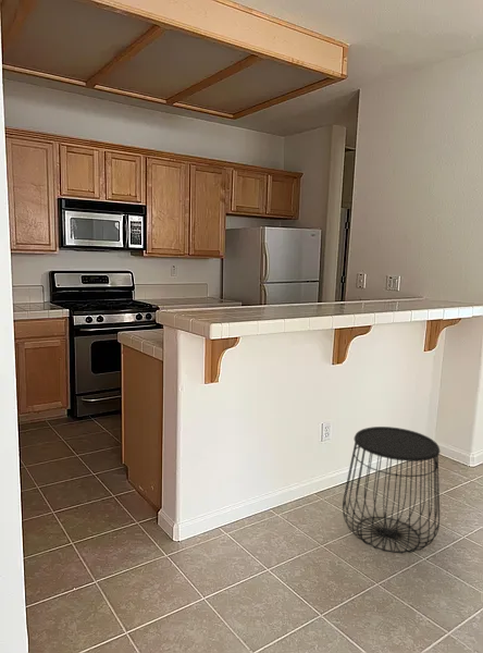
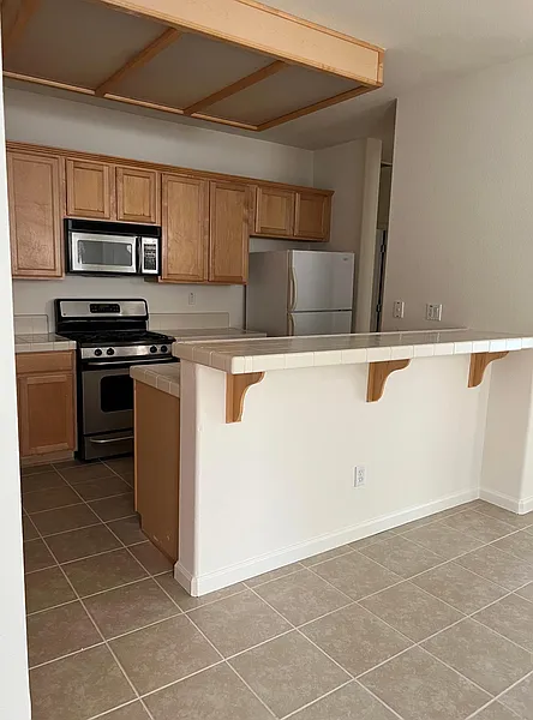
- side table [342,426,441,554]
